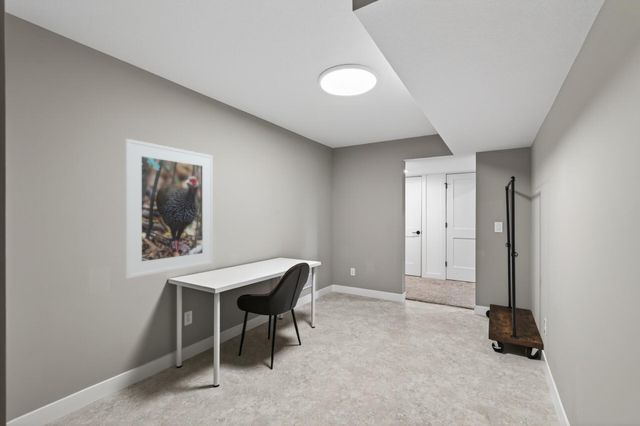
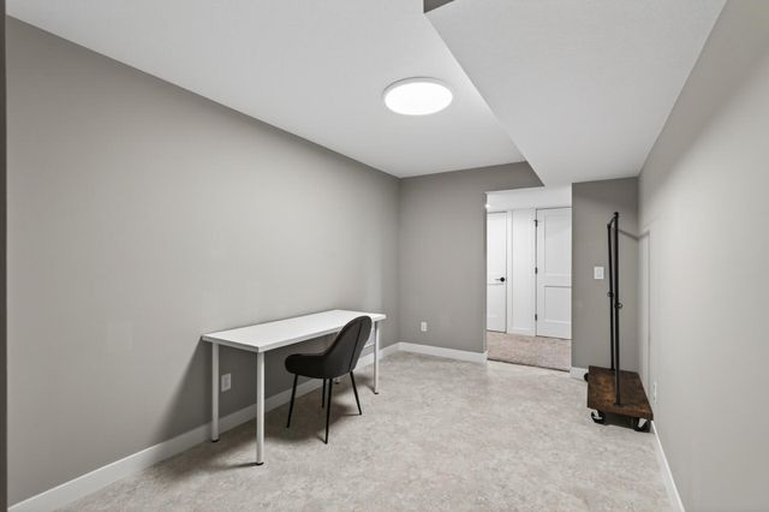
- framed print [124,138,214,280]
